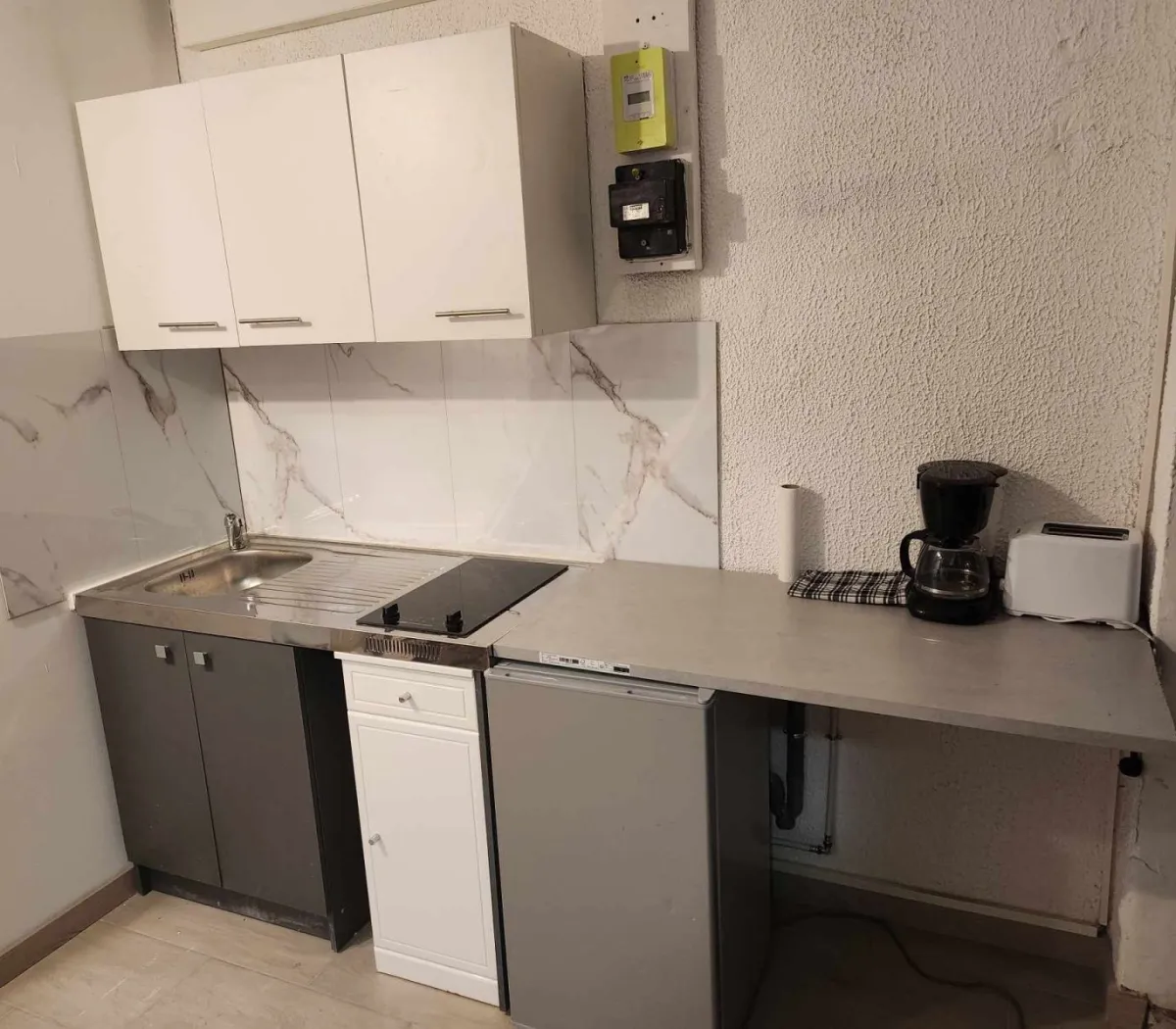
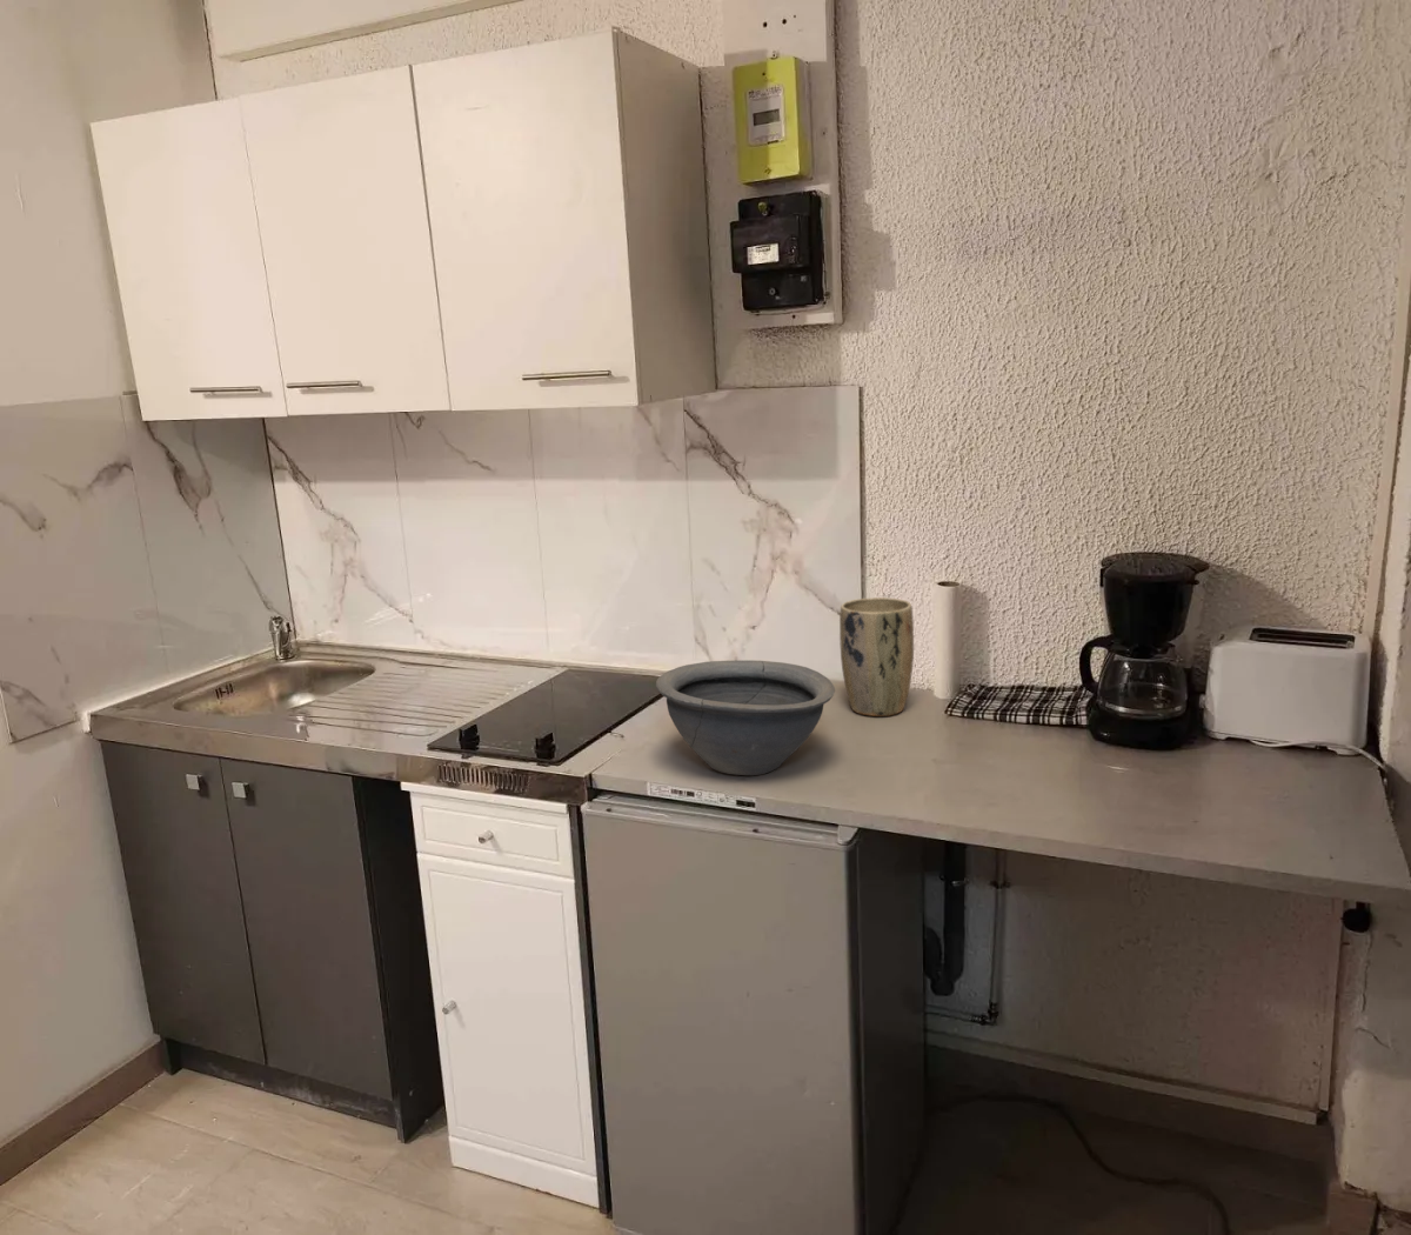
+ bowl [655,659,836,777]
+ plant pot [839,596,914,718]
